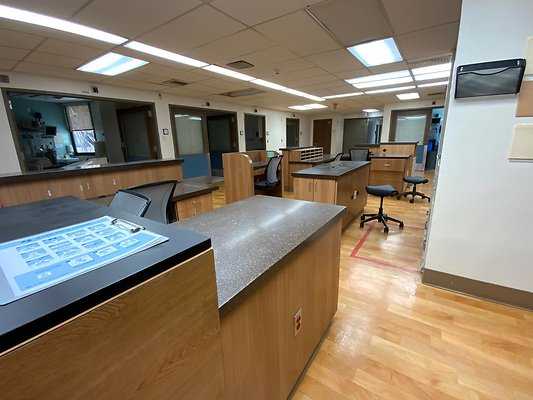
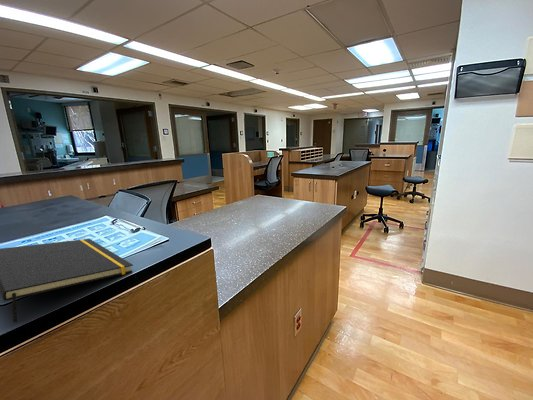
+ notepad [0,238,134,324]
